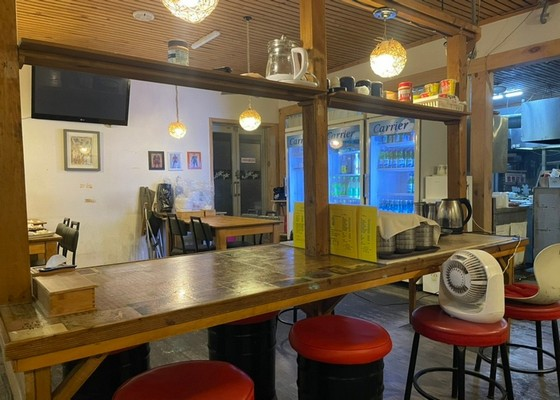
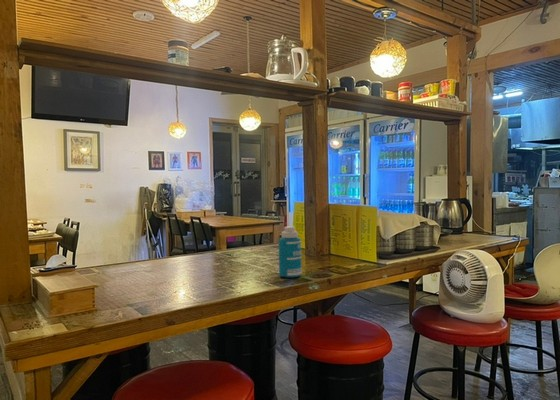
+ bottle [278,226,303,279]
